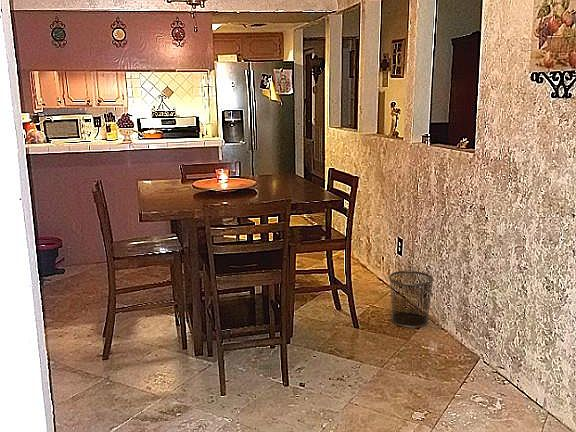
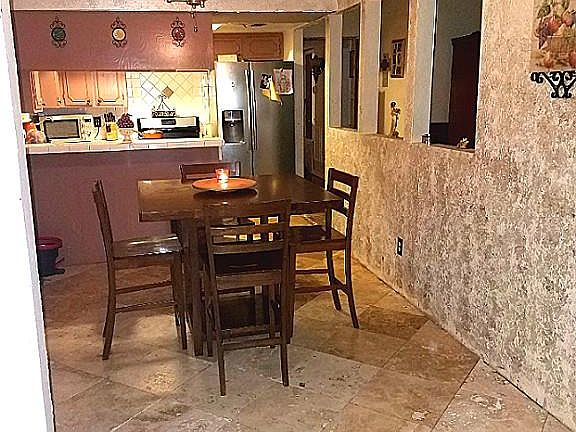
- waste bin [388,270,434,329]
